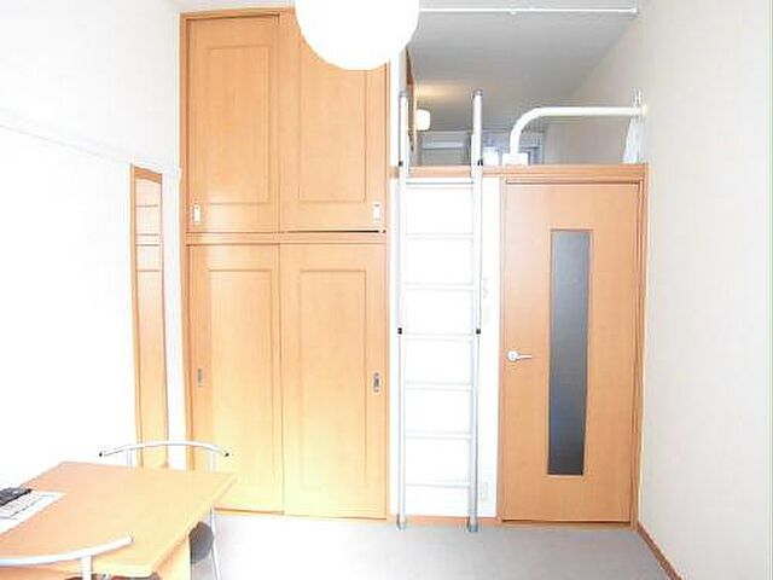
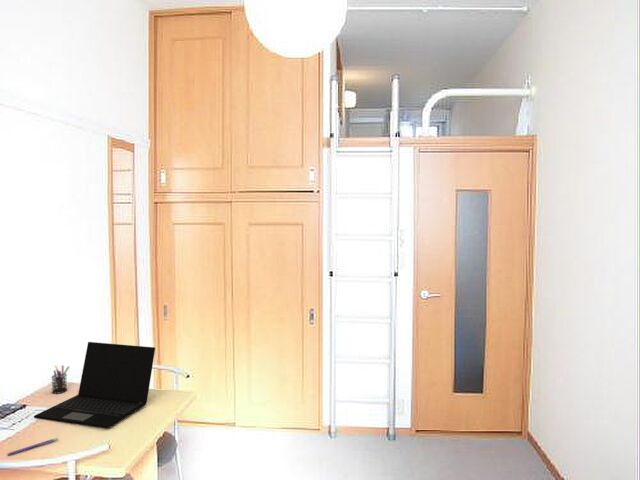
+ laptop [33,341,156,429]
+ pen [6,437,59,457]
+ pen holder [51,364,70,395]
